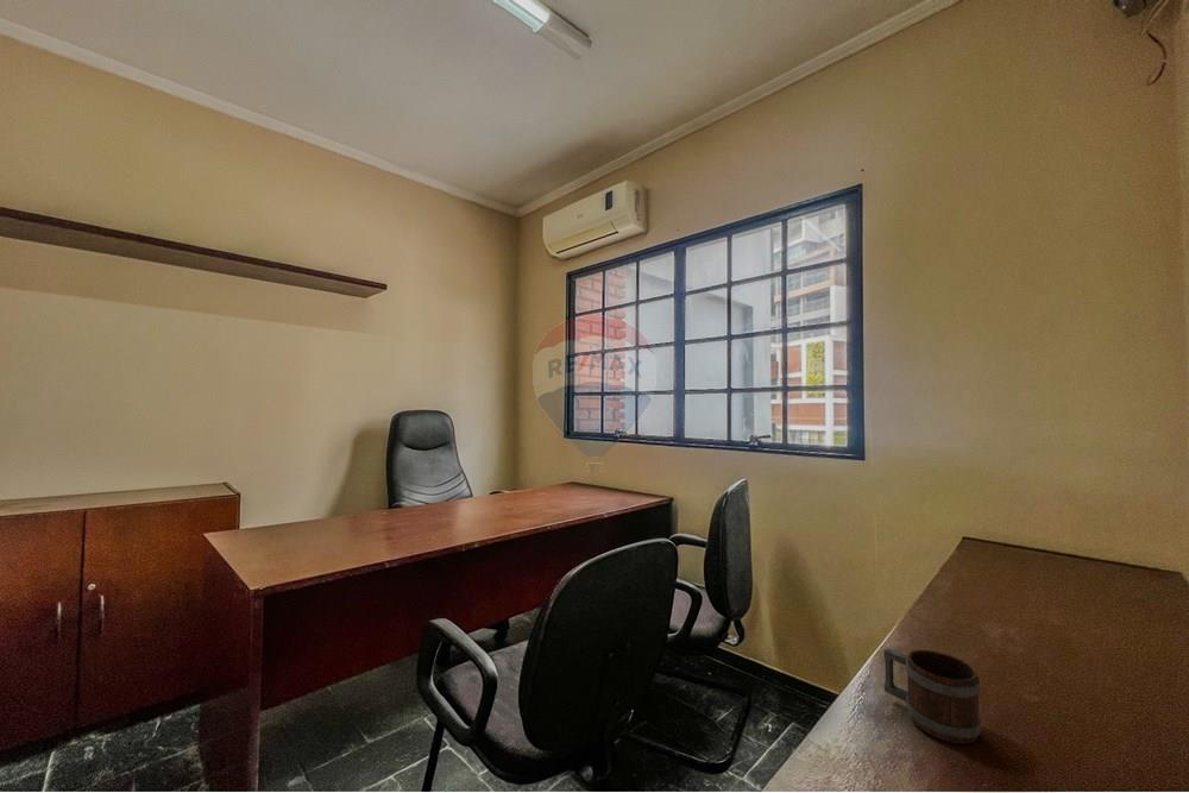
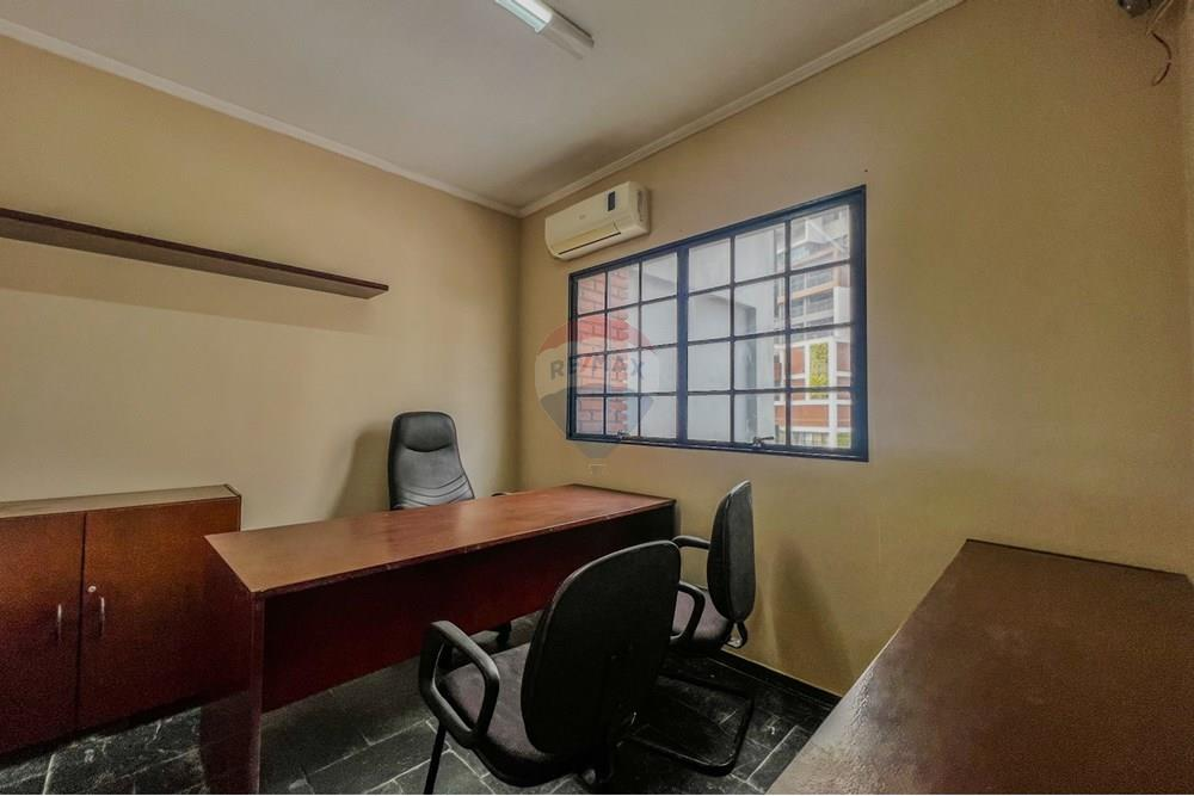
- mug [882,647,982,744]
